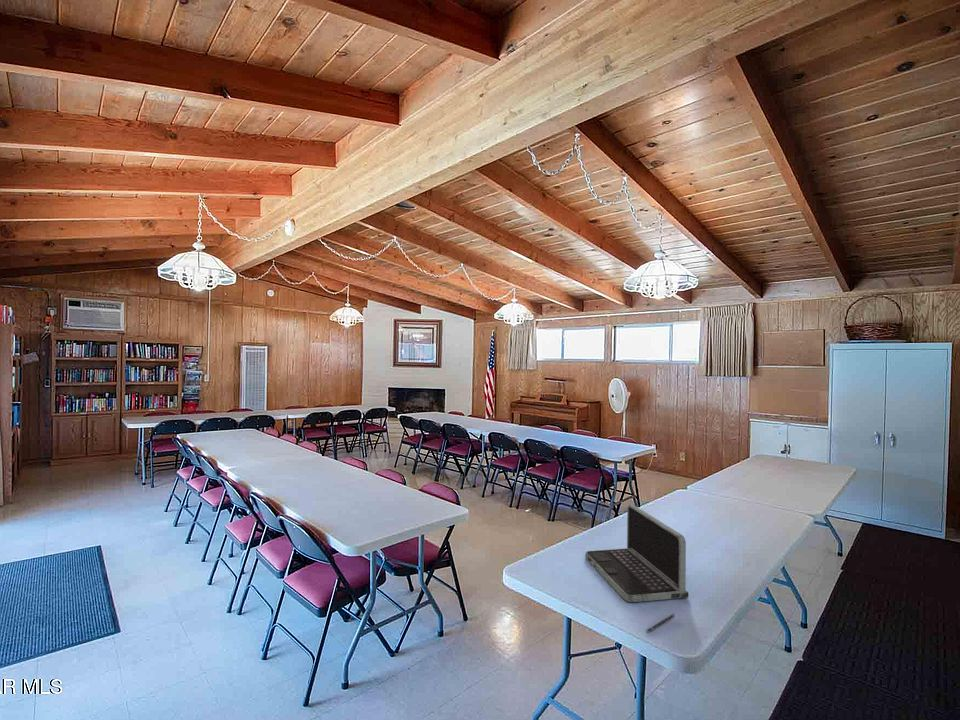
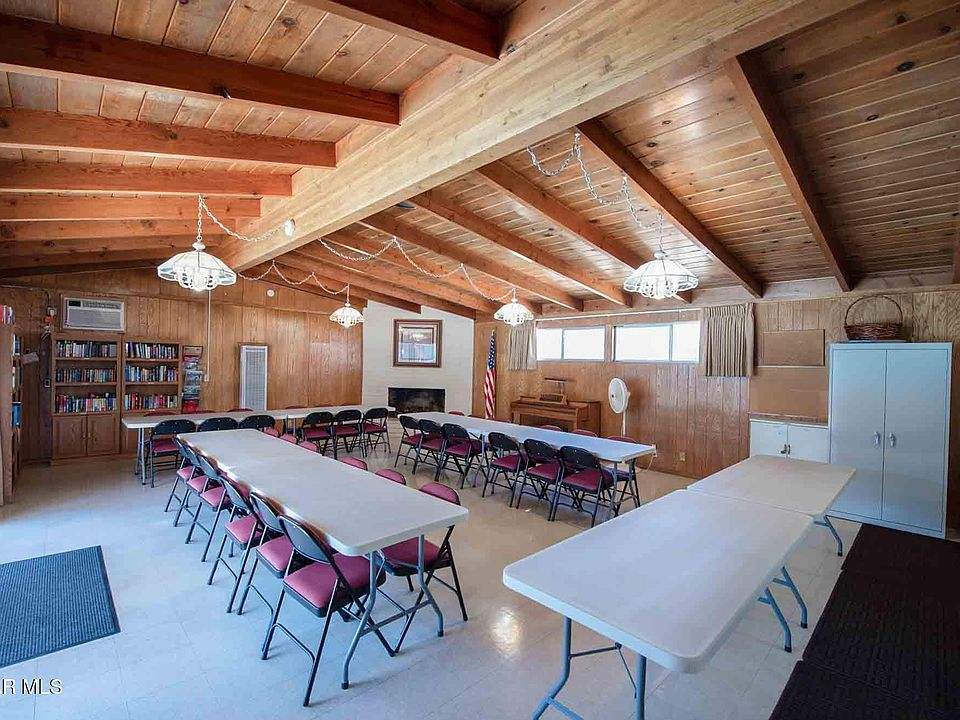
- laptop [584,504,690,604]
- pen [645,613,676,633]
